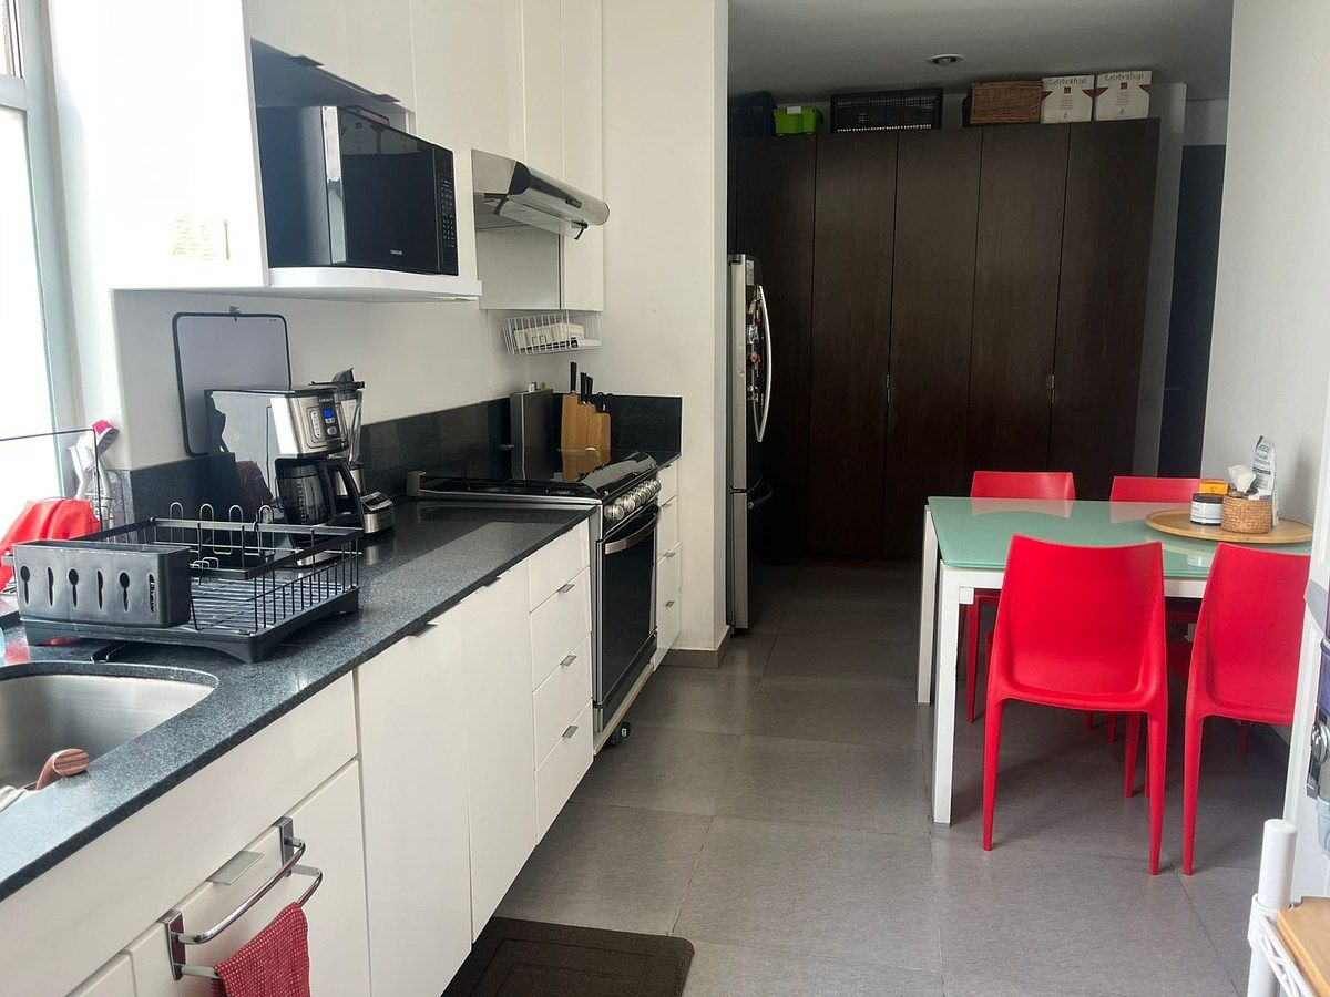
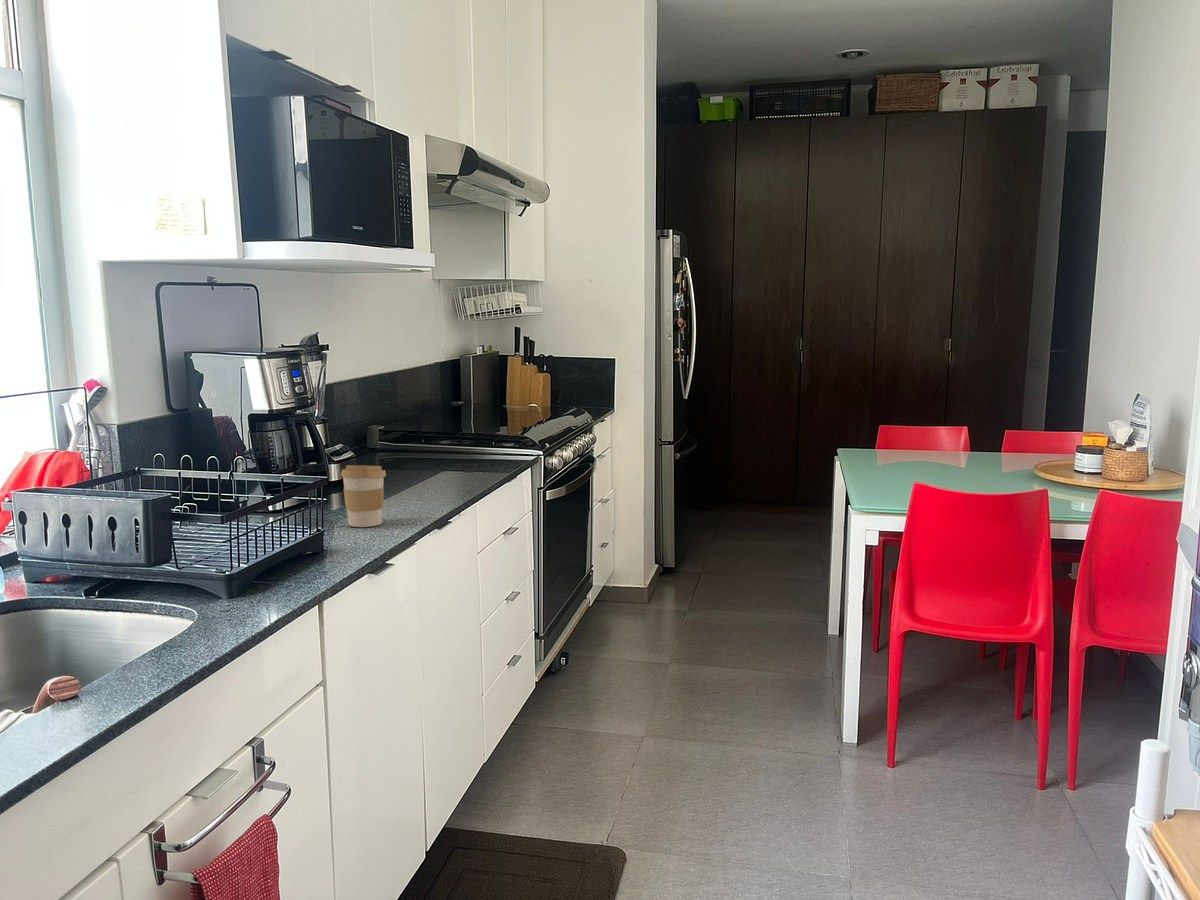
+ coffee cup [340,464,387,528]
